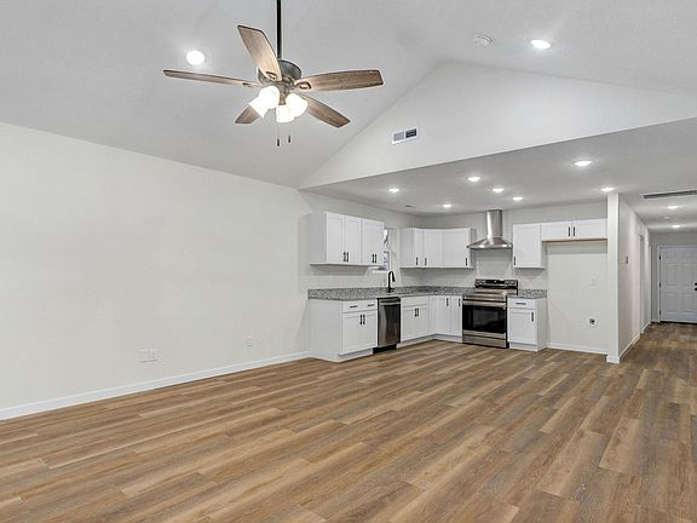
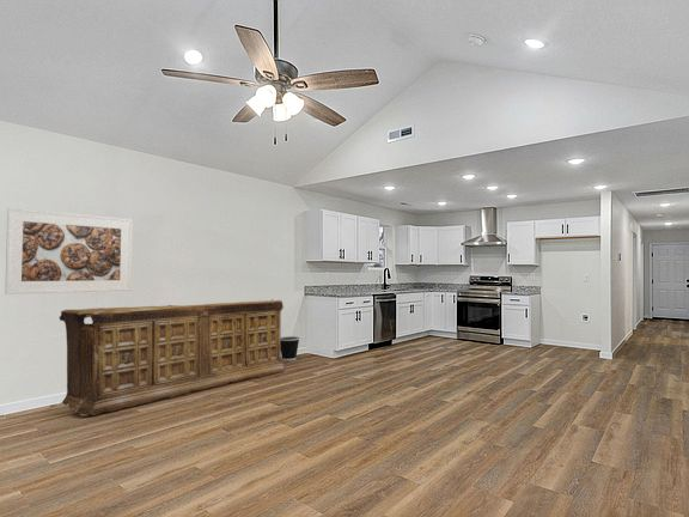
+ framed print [4,207,134,296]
+ sideboard [49,298,286,416]
+ wastebasket [280,335,300,361]
